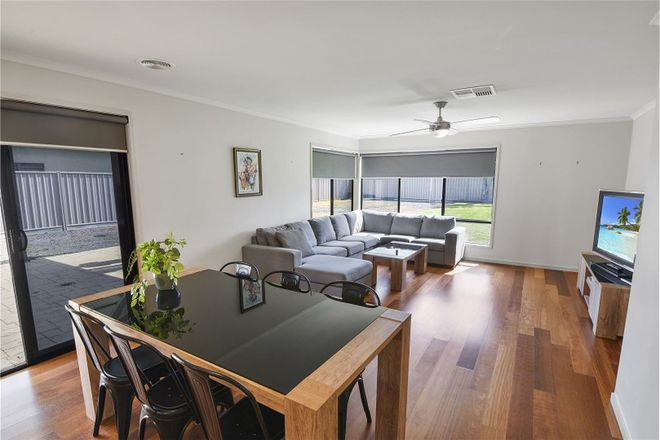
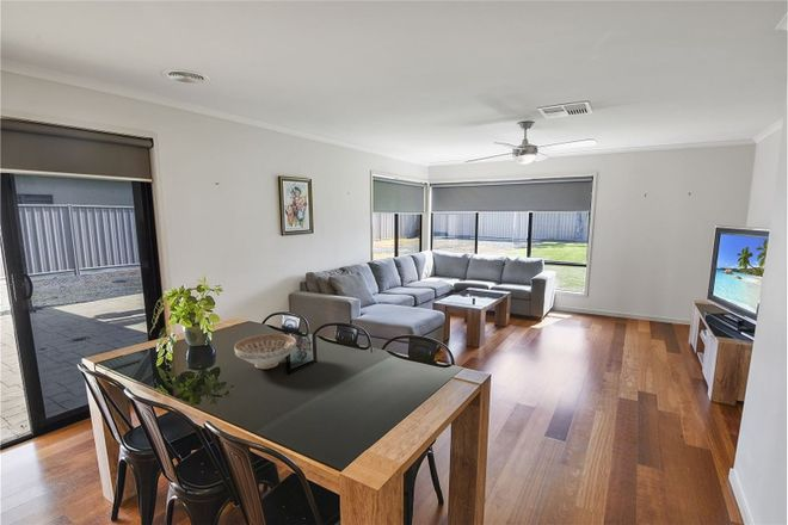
+ decorative bowl [233,333,297,370]
